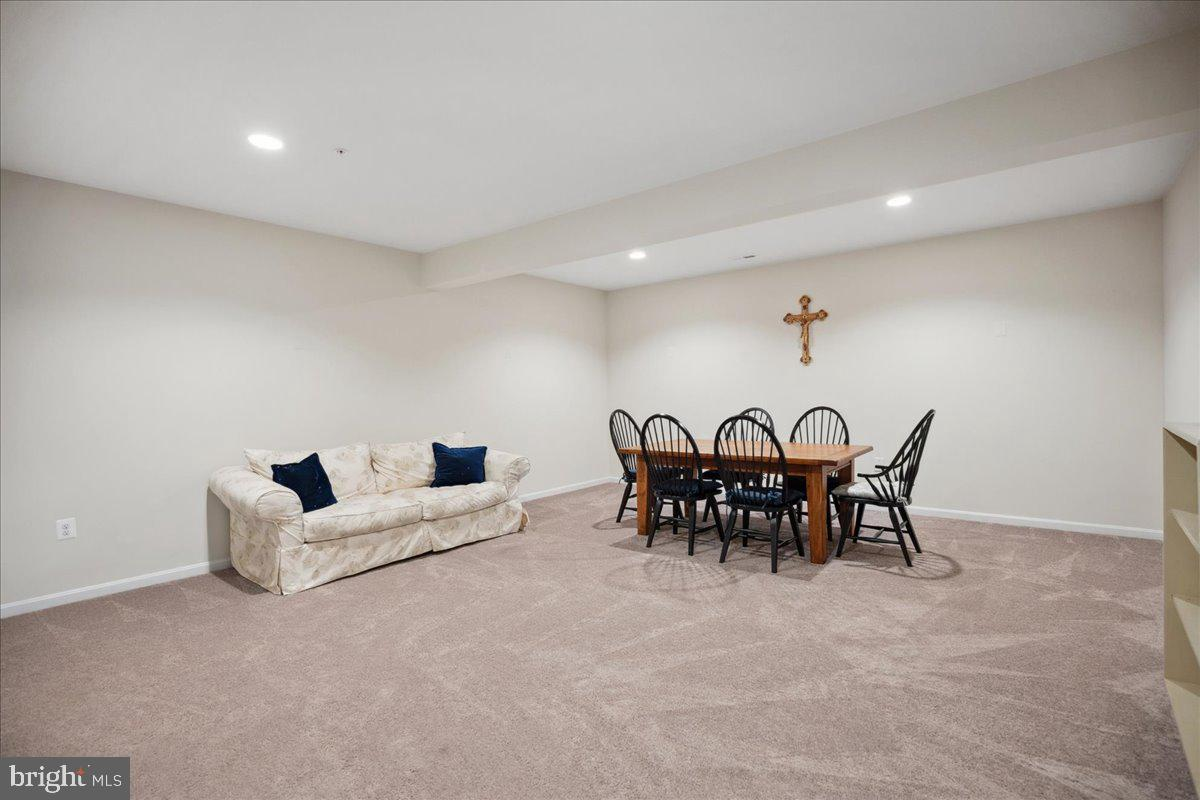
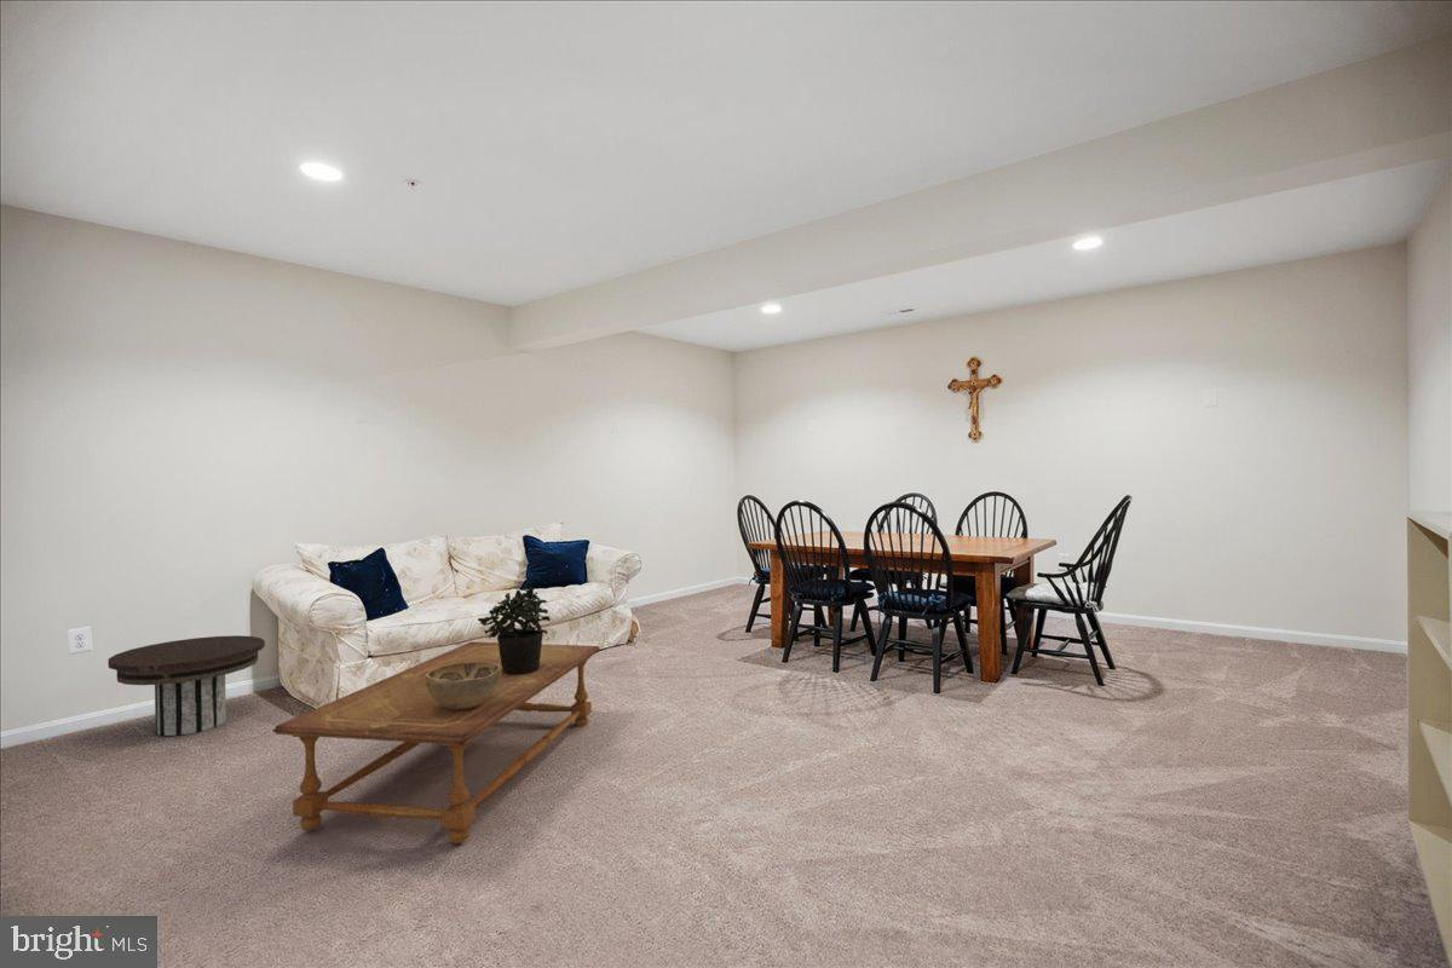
+ potted plant [477,586,552,675]
+ coffee table [272,641,601,845]
+ decorative bowl [426,662,501,710]
+ side table [106,634,266,737]
